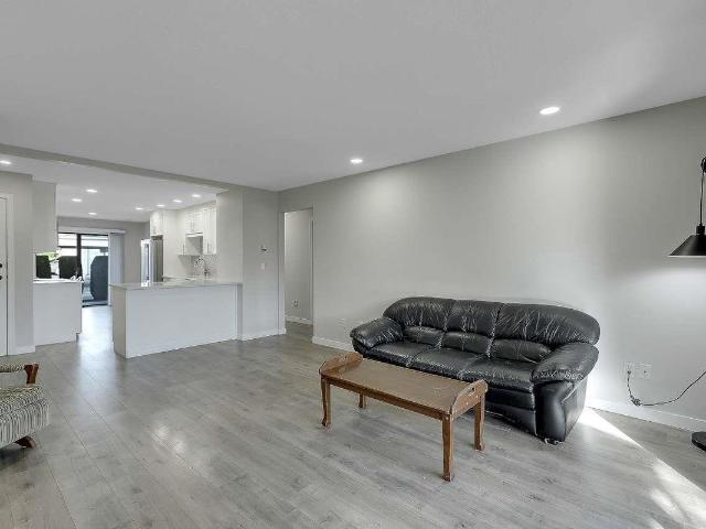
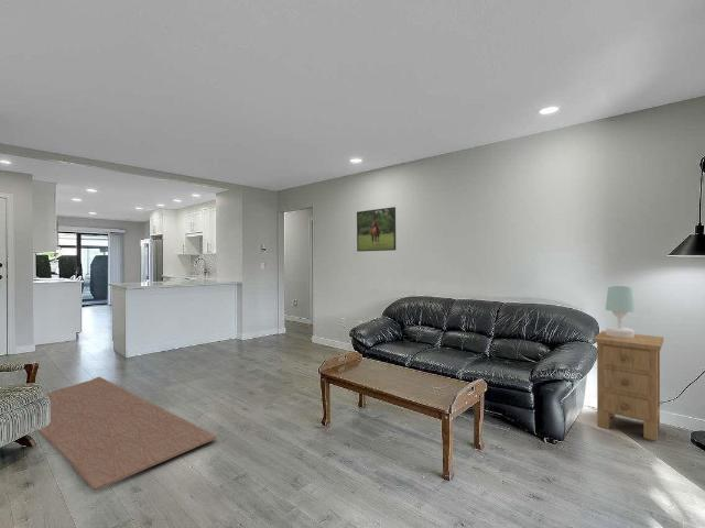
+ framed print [356,206,397,253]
+ nightstand [593,330,664,442]
+ rug [36,376,217,492]
+ table lamp [605,285,636,338]
